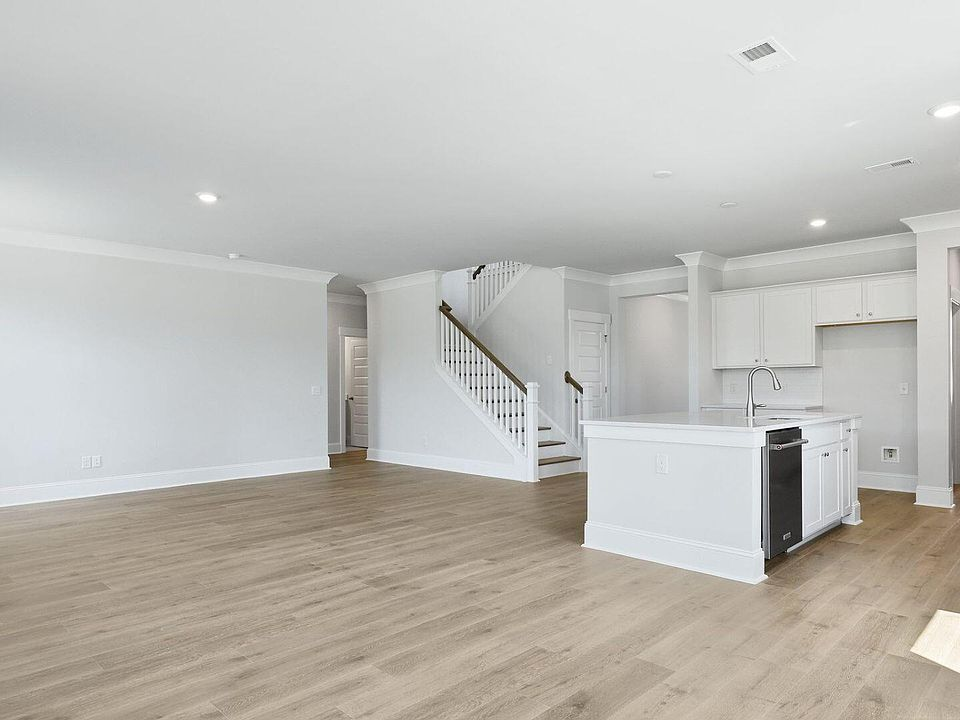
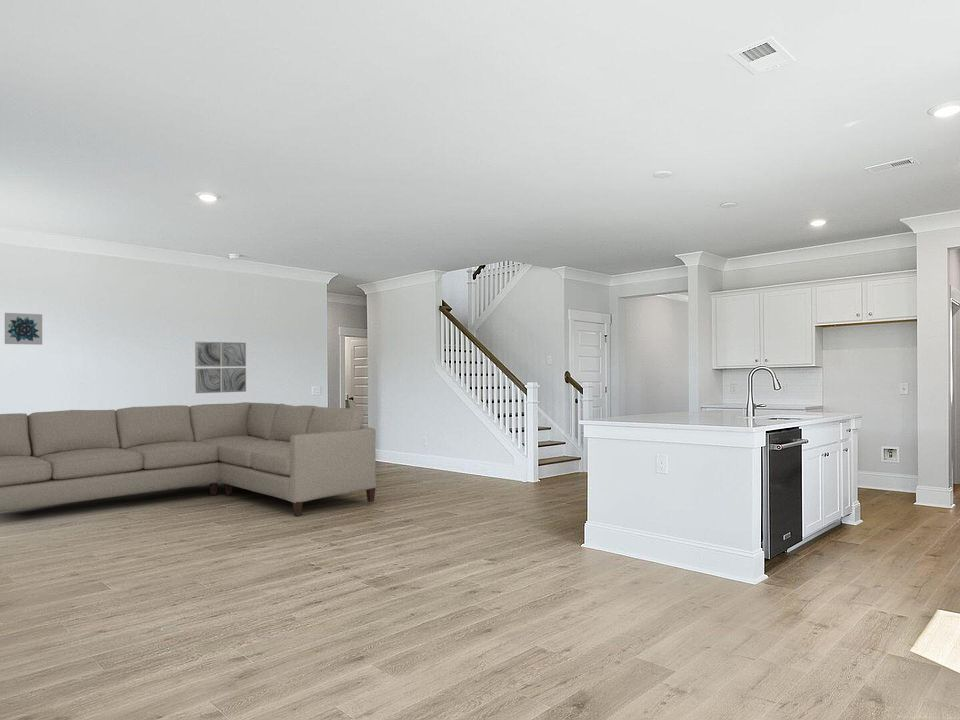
+ wall art [194,341,247,394]
+ sofa [0,401,377,517]
+ wall art [4,312,43,346]
